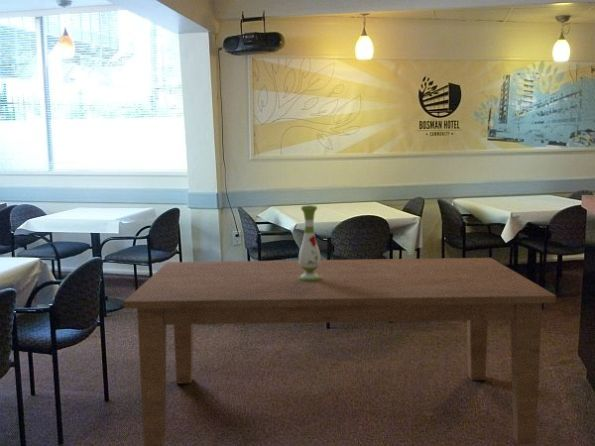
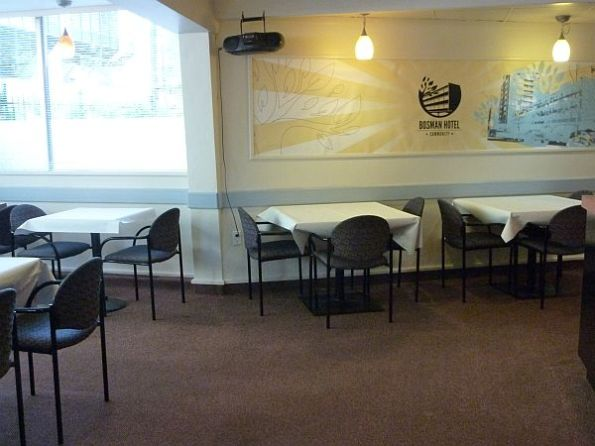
- dining table [123,257,557,446]
- vase [298,204,322,281]
